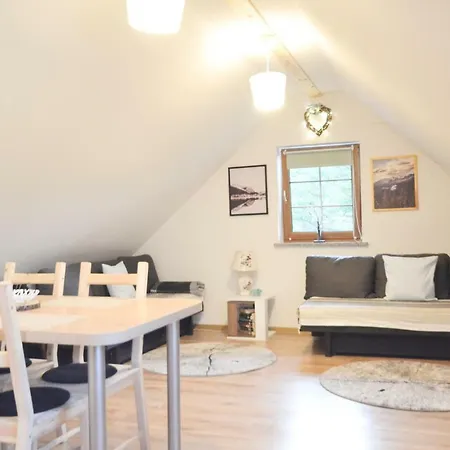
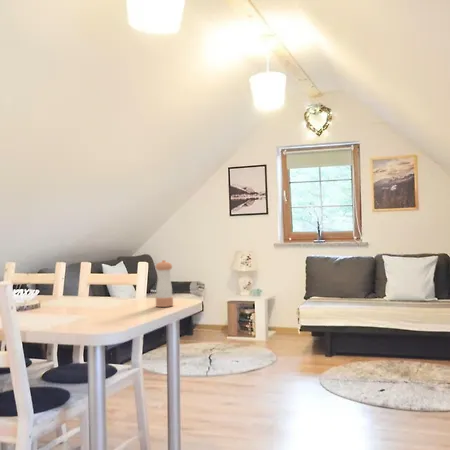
+ pepper shaker [155,259,174,308]
